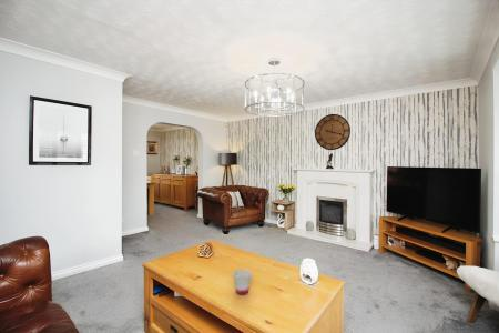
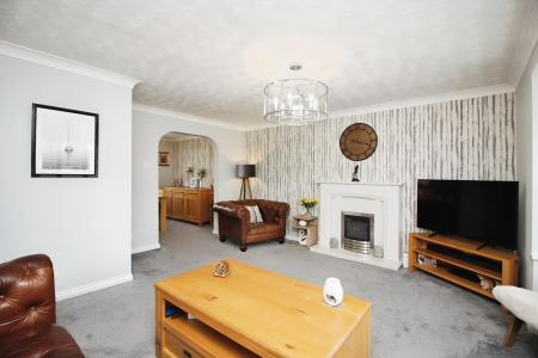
- cup [232,269,253,295]
